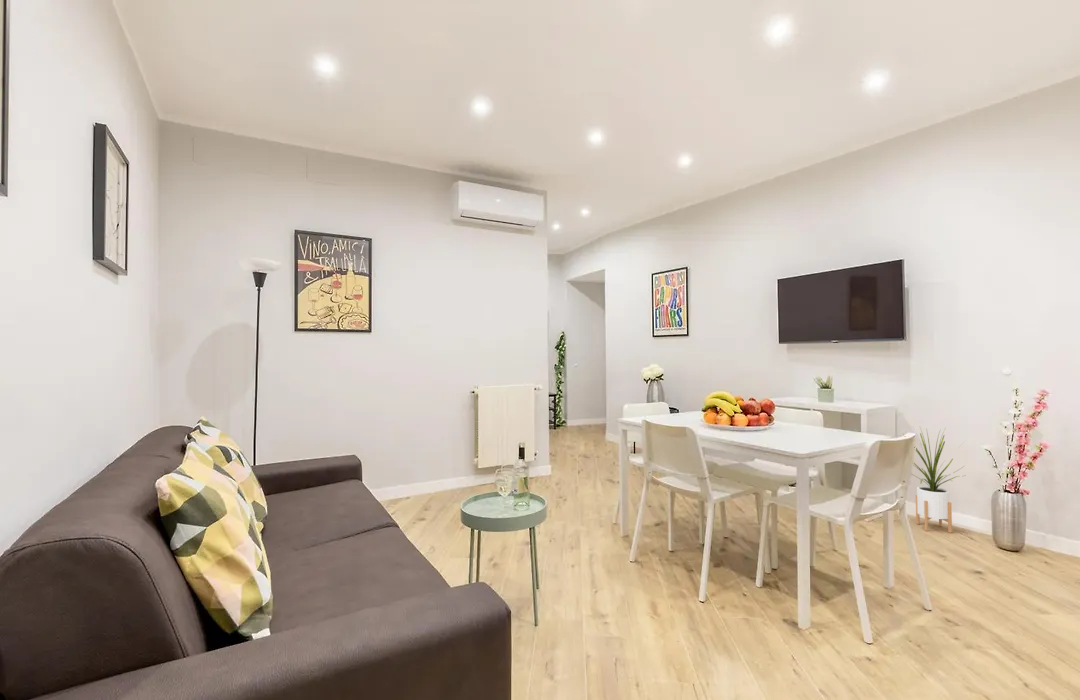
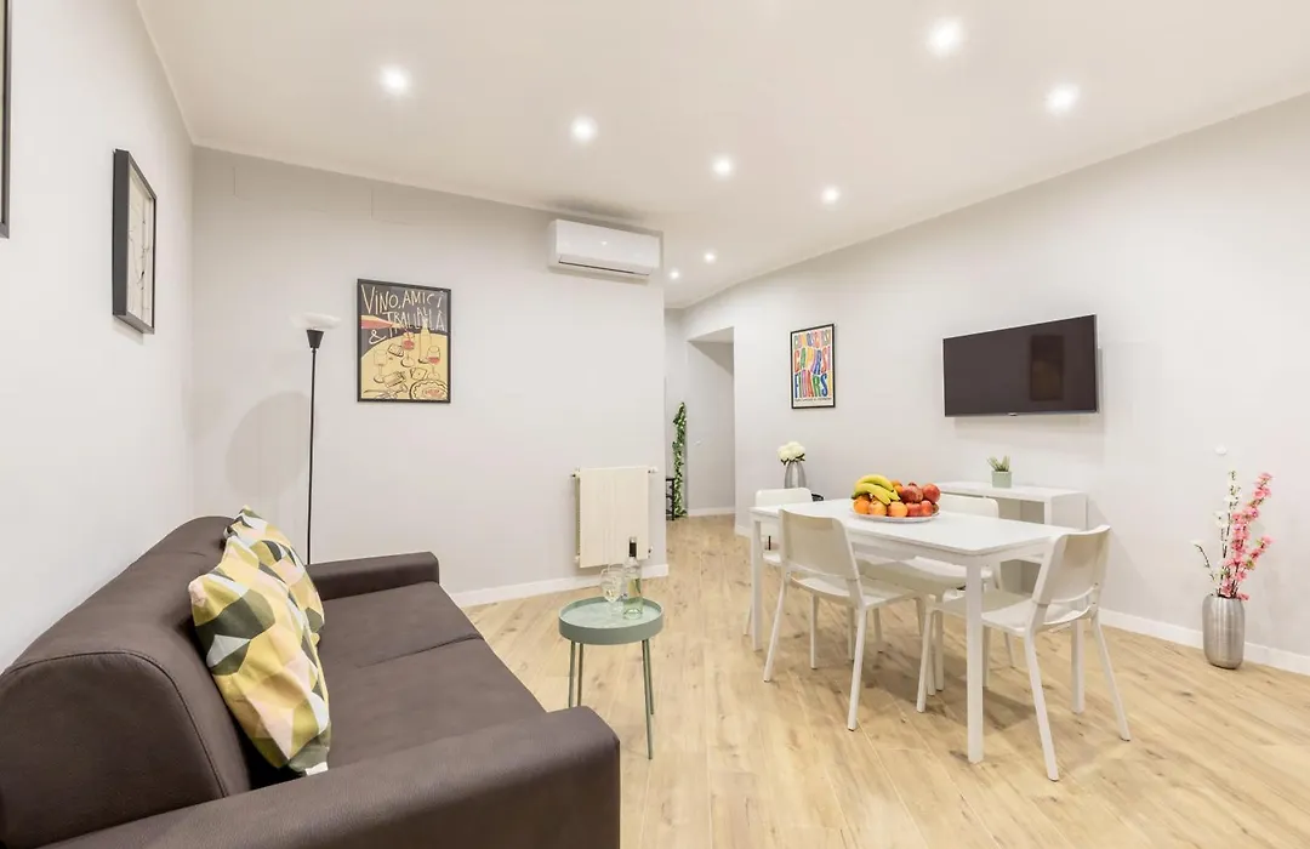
- house plant [902,426,966,534]
